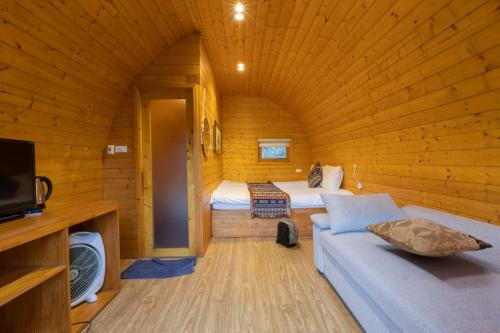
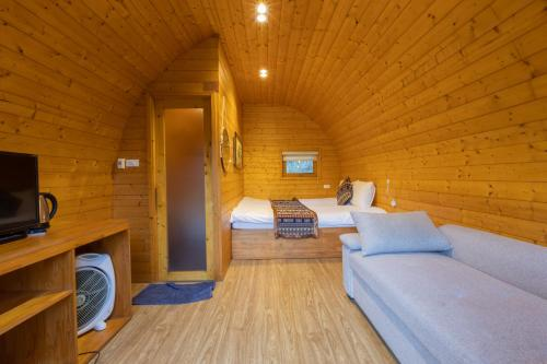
- backpack [275,219,299,248]
- decorative pillow [365,216,494,258]
